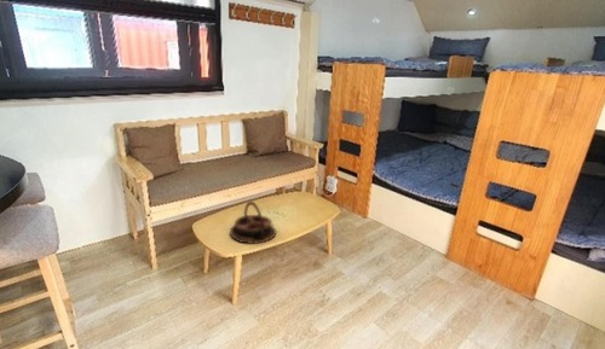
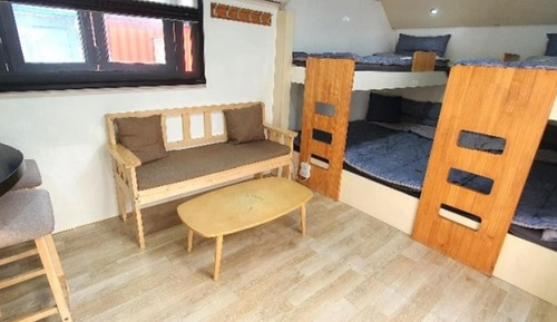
- serving tray [229,199,277,245]
